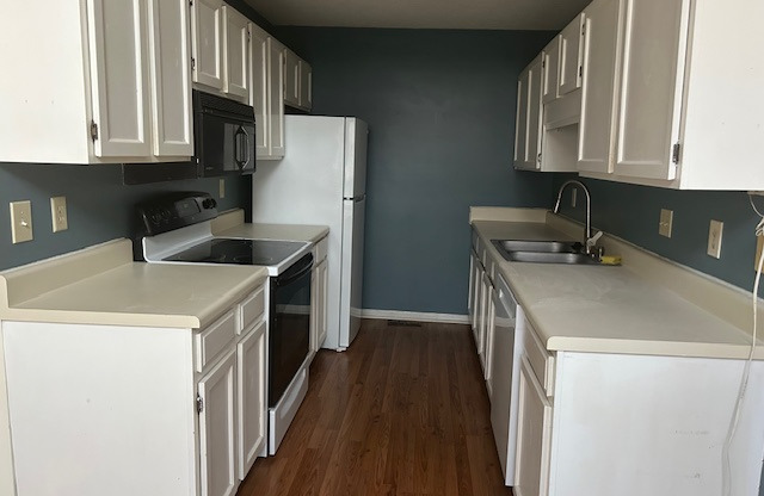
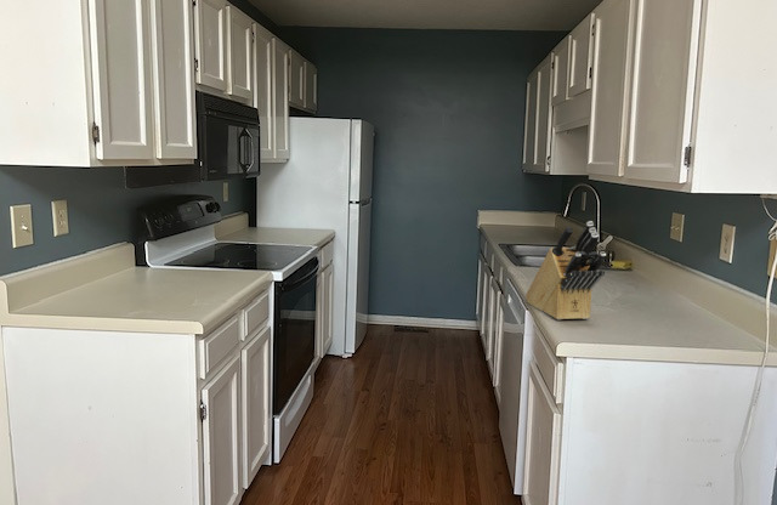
+ knife block [524,220,607,320]
